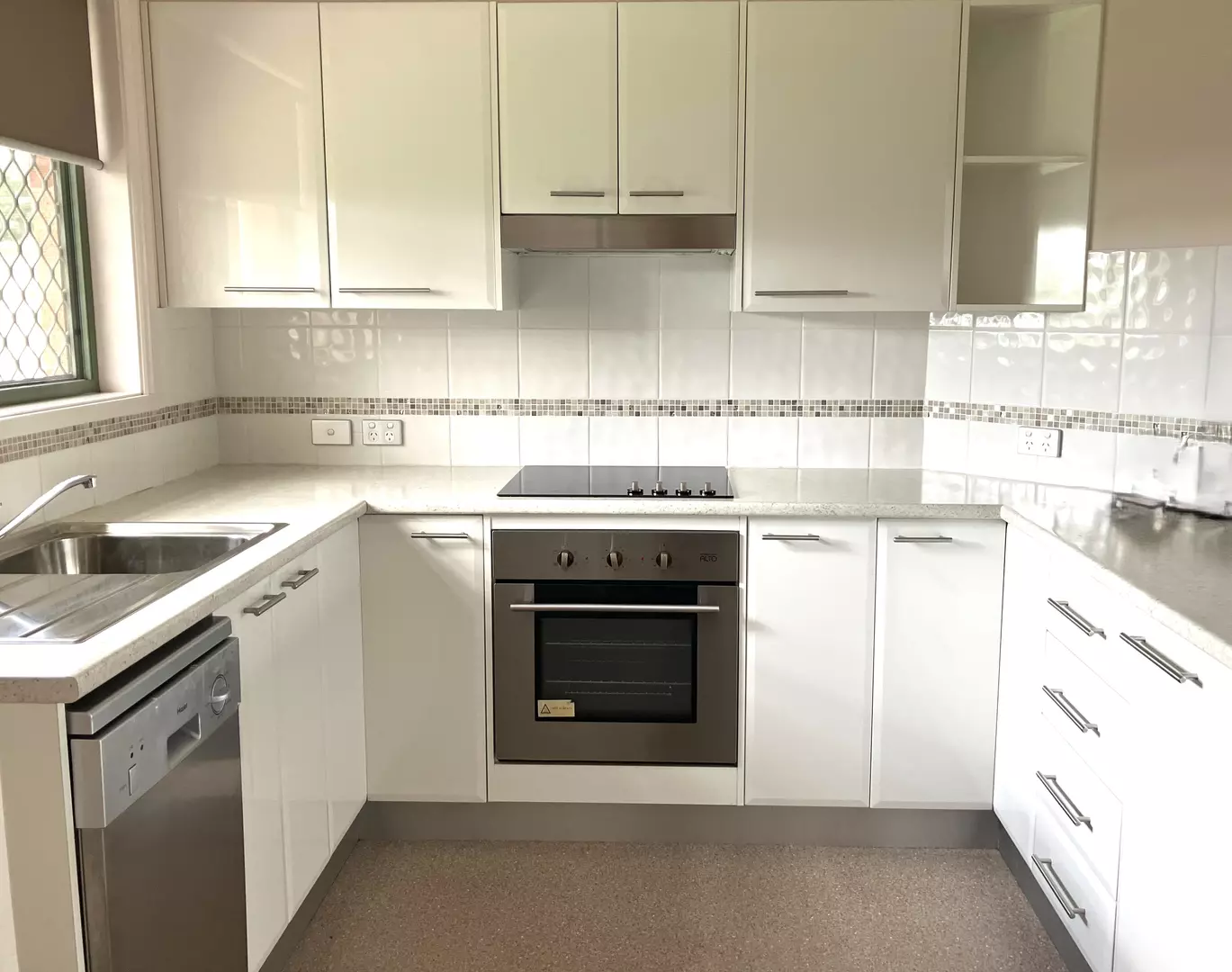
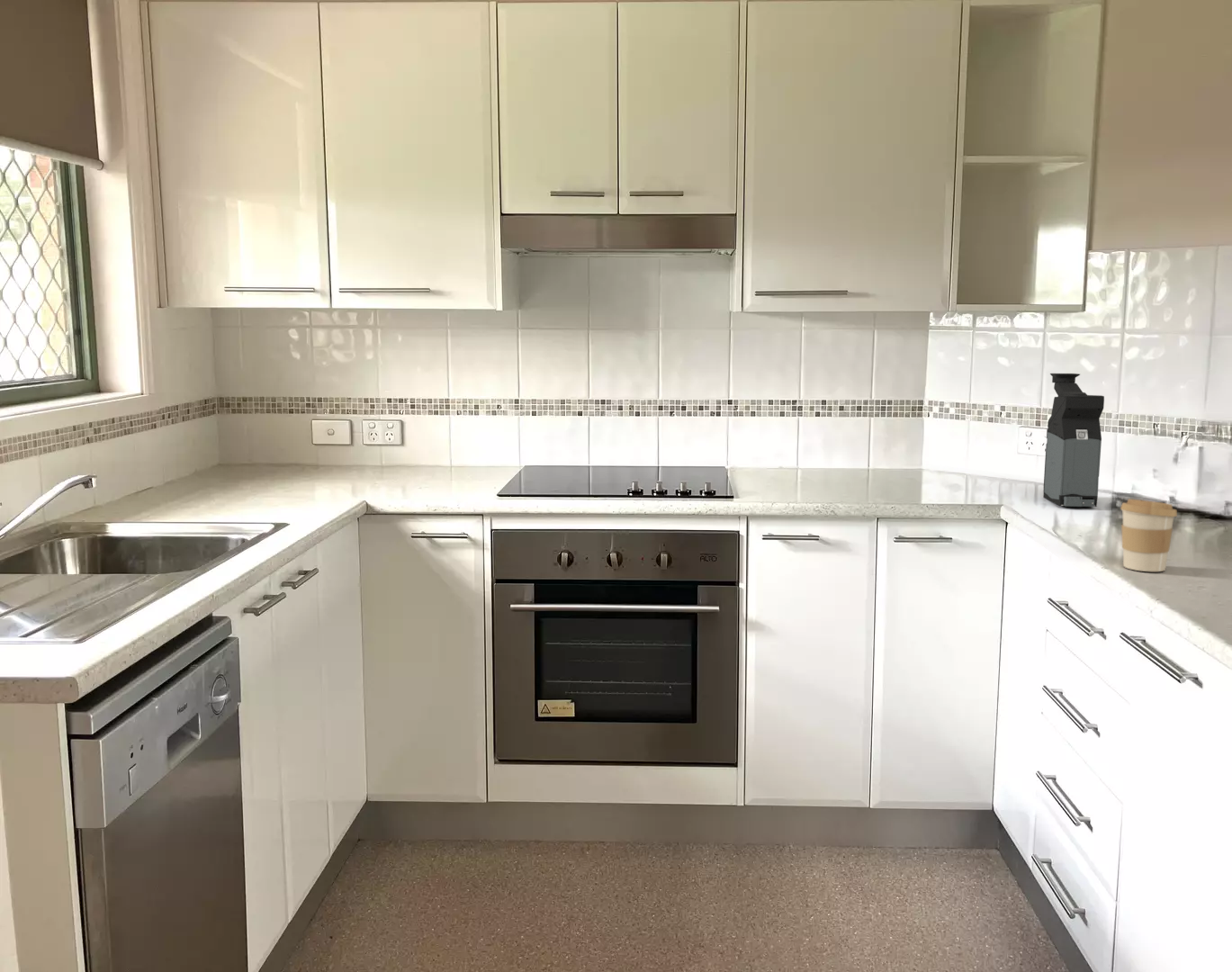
+ coffee cup [1120,498,1178,572]
+ coffee maker [1042,373,1105,508]
